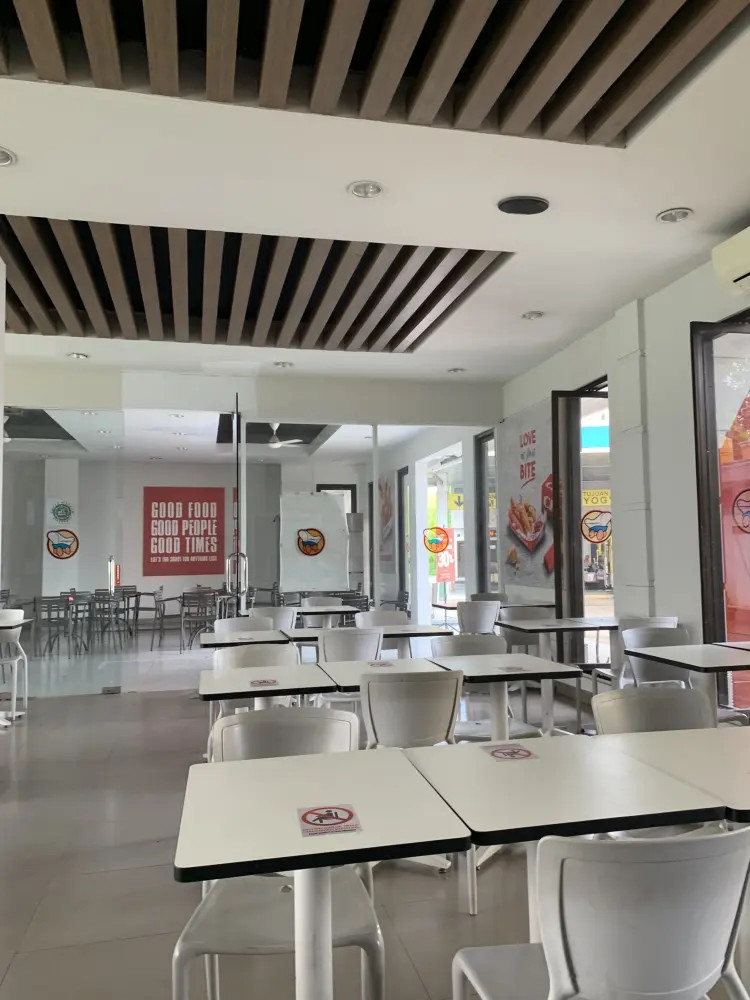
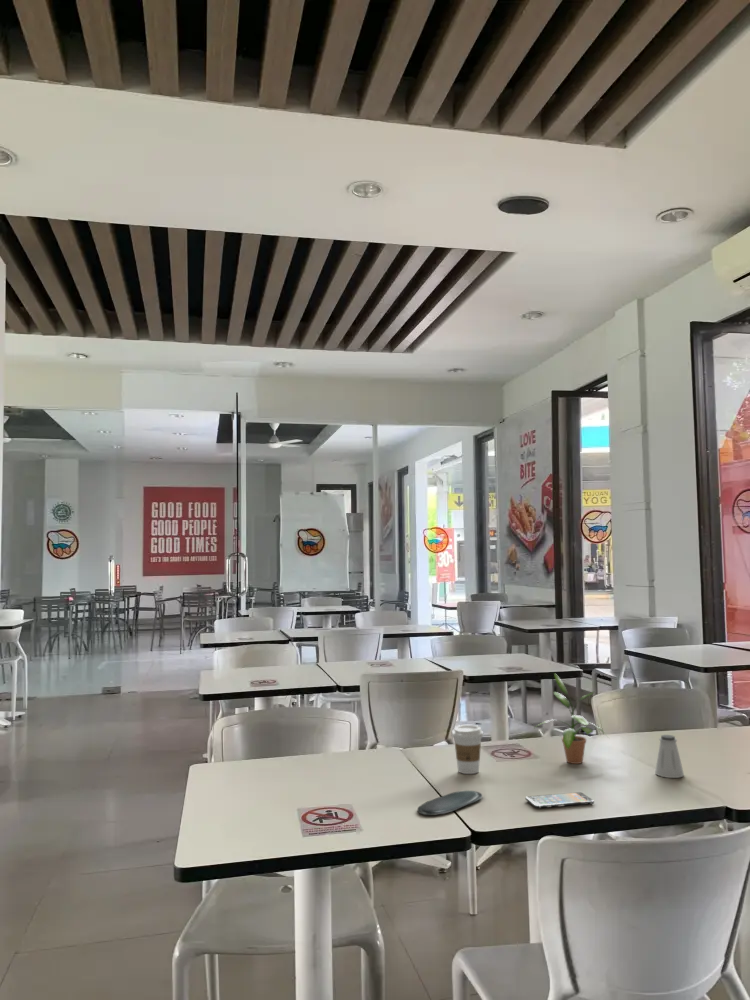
+ coffee cup [451,724,485,775]
+ smartphone [524,791,595,809]
+ oval tray [417,790,483,816]
+ potted plant [532,672,610,765]
+ saltshaker [654,734,685,779]
